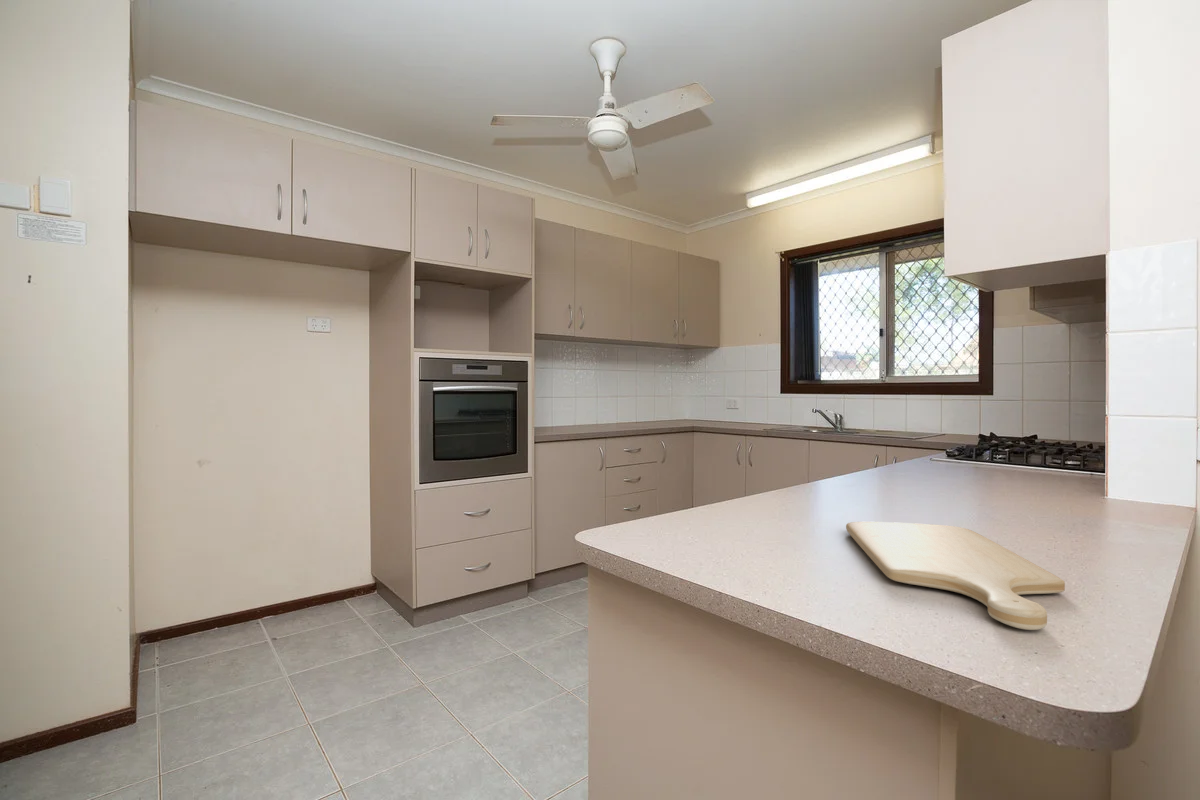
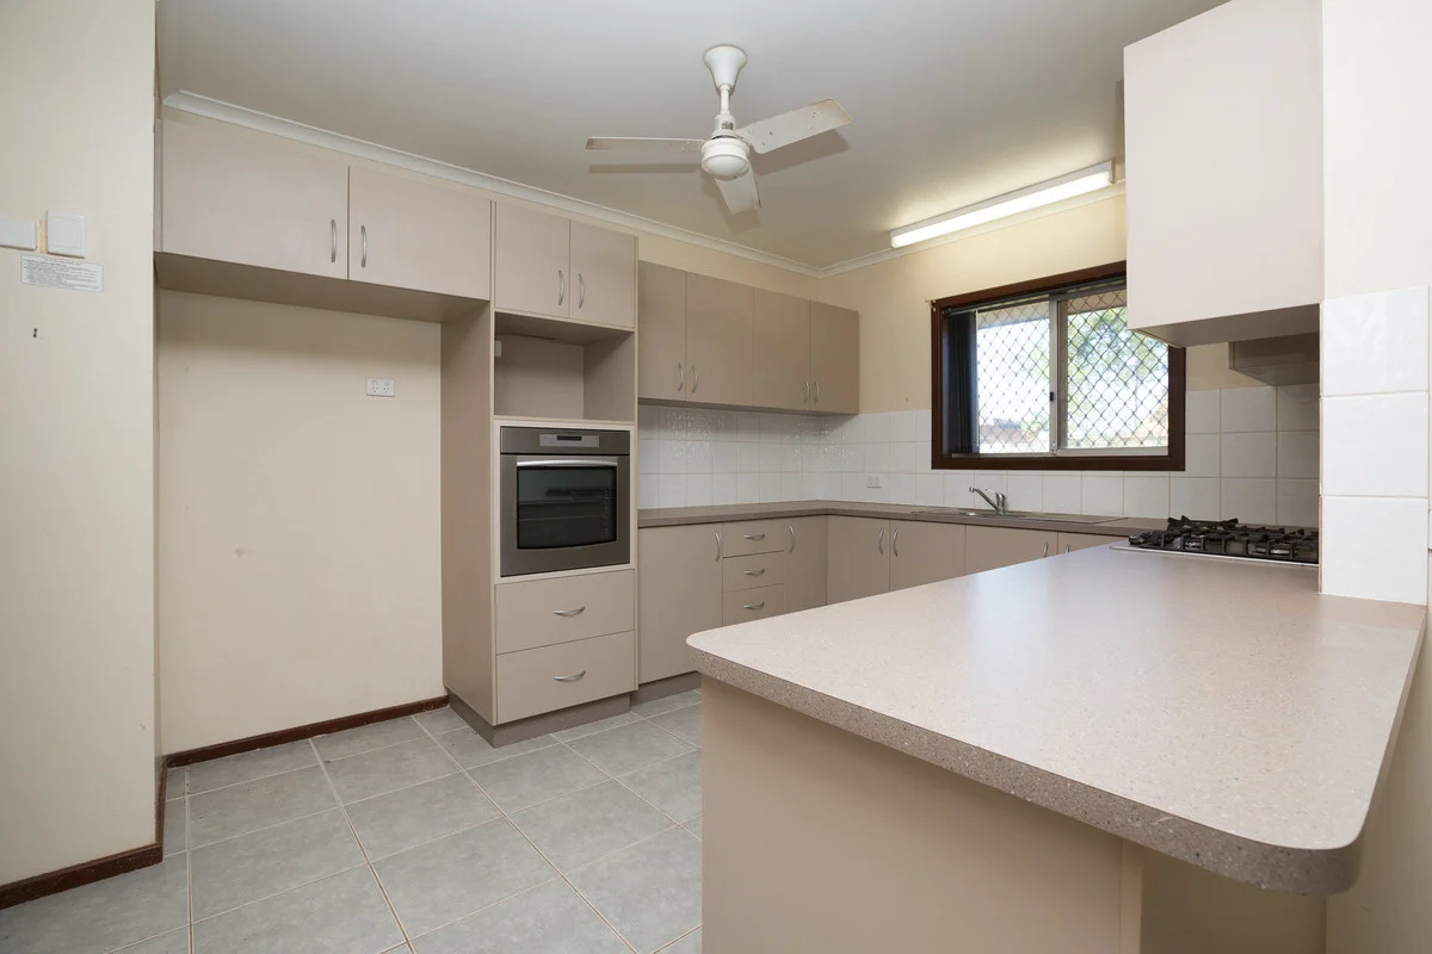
- chopping board [845,521,1066,631]
